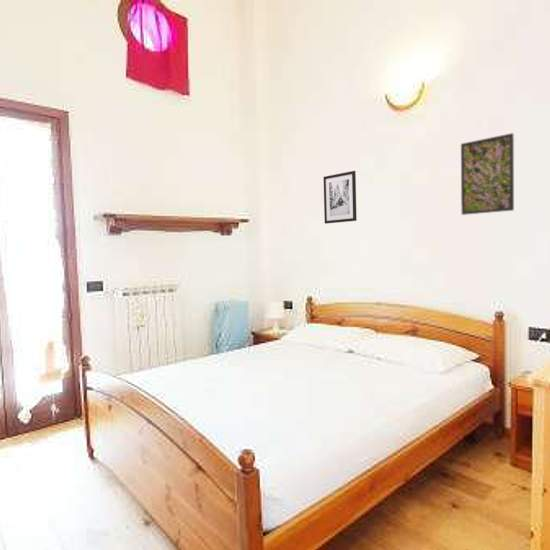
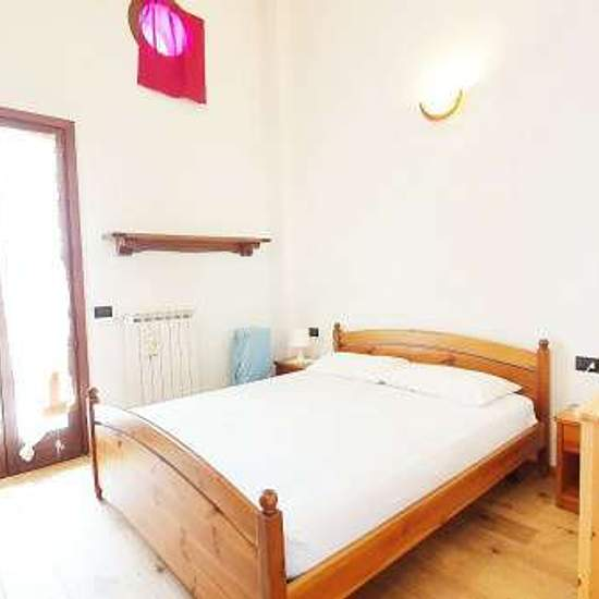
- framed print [460,132,515,216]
- wall art [323,170,358,224]
